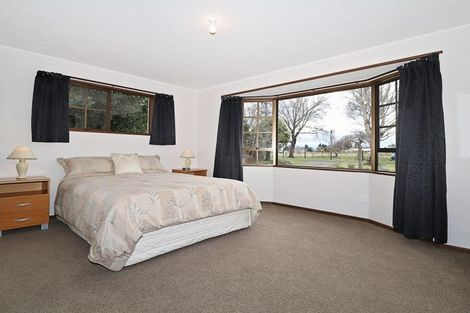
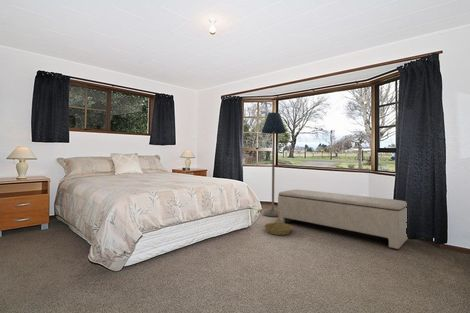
+ bench [277,189,409,250]
+ floor lamp [261,112,287,218]
+ basket [263,208,294,236]
